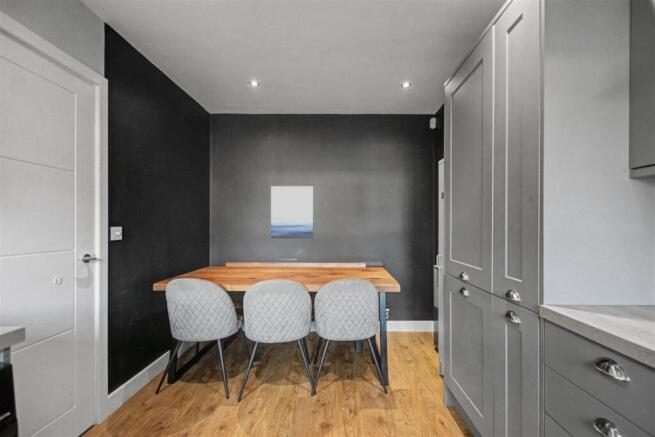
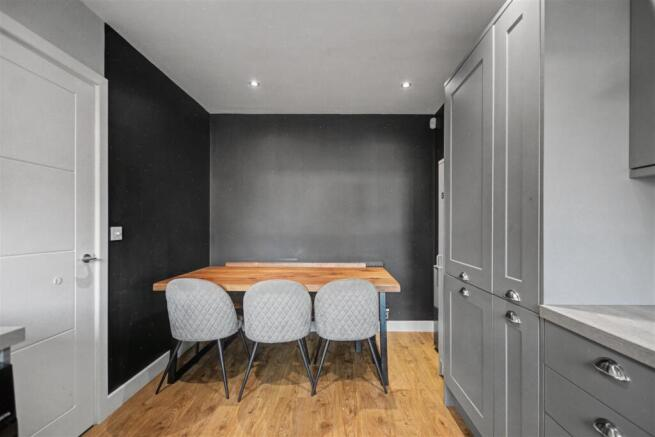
- wall art [270,185,314,239]
